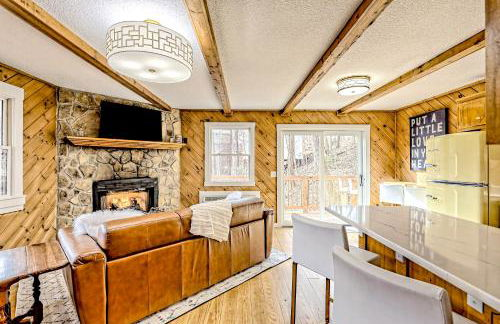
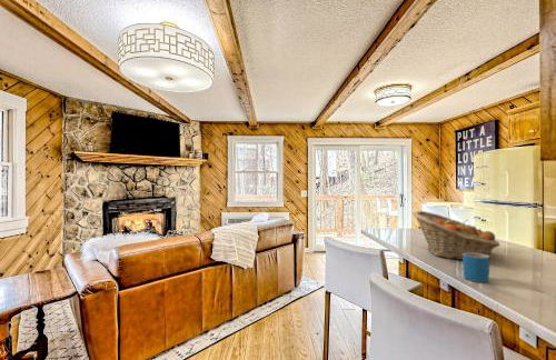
+ mug [461,252,490,283]
+ fruit basket [413,210,502,261]
